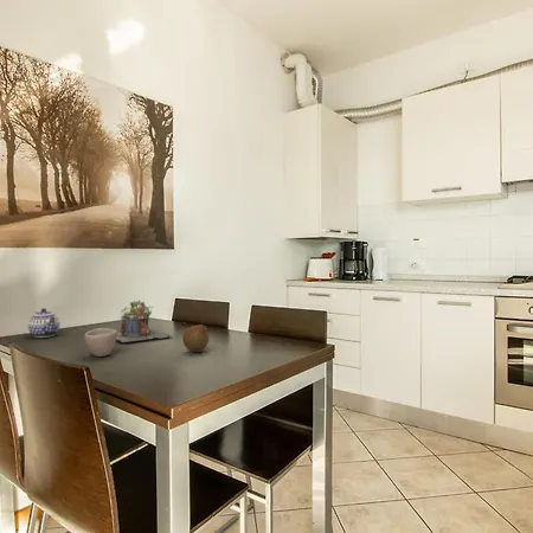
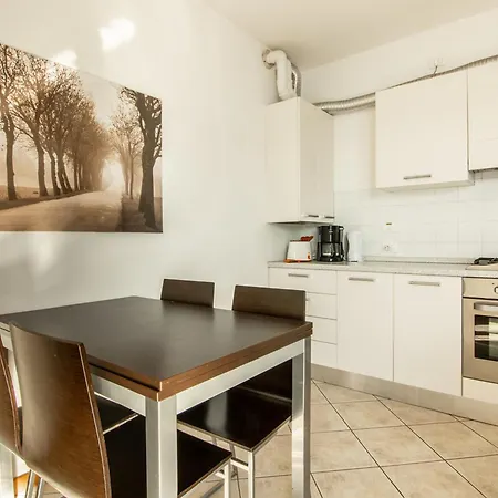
- cup [84,327,118,358]
- plant [116,298,173,343]
- teapot [27,307,60,339]
- fruit [181,323,210,353]
